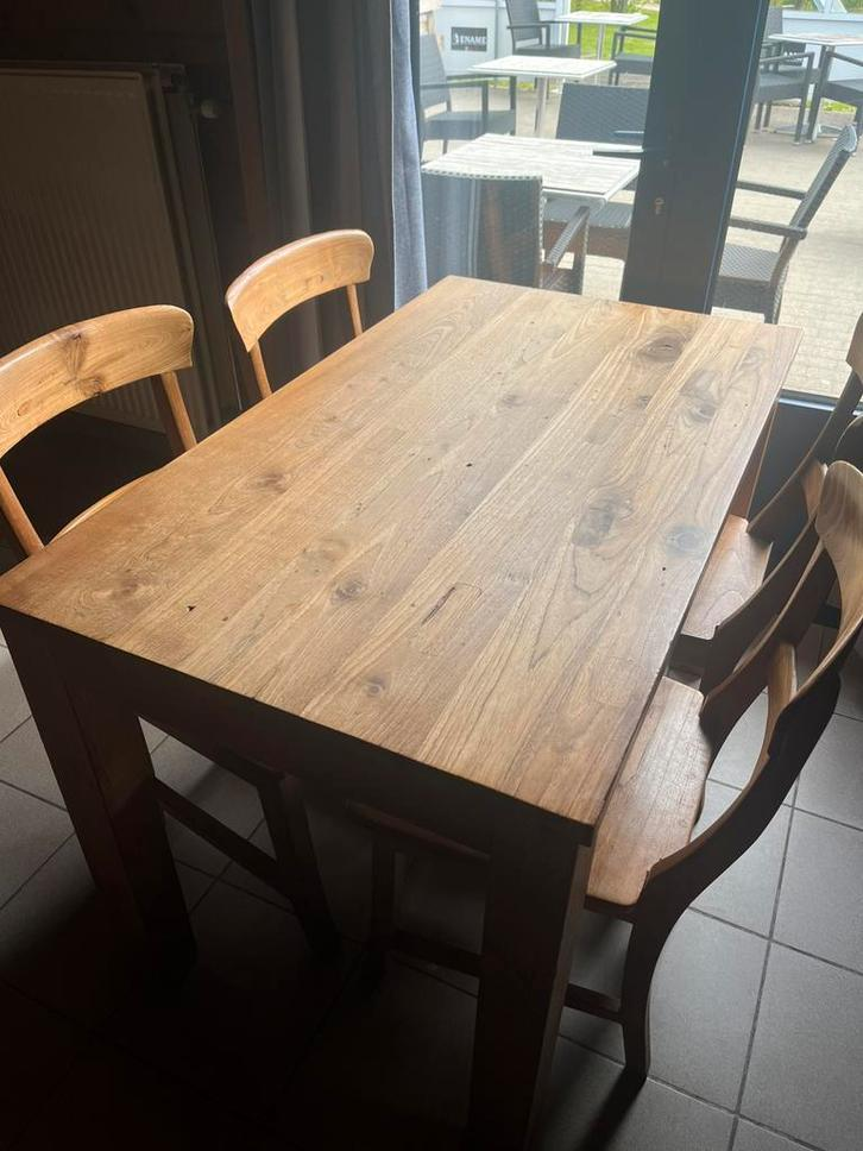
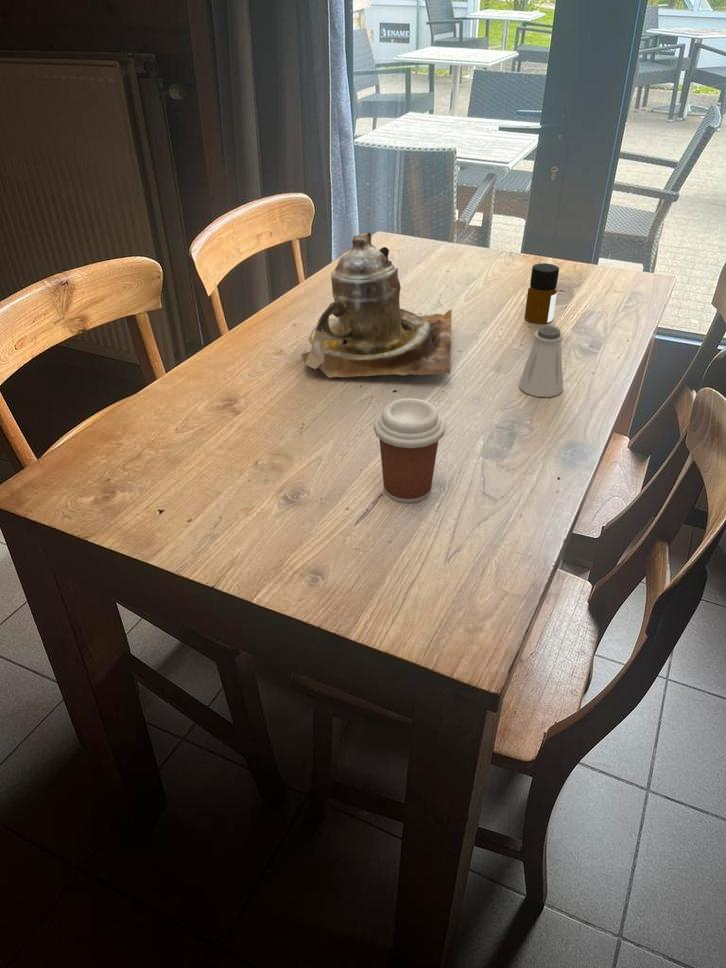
+ saltshaker [518,325,564,398]
+ coffee cup [373,397,447,504]
+ teapot [301,231,453,378]
+ bottle [524,262,560,324]
